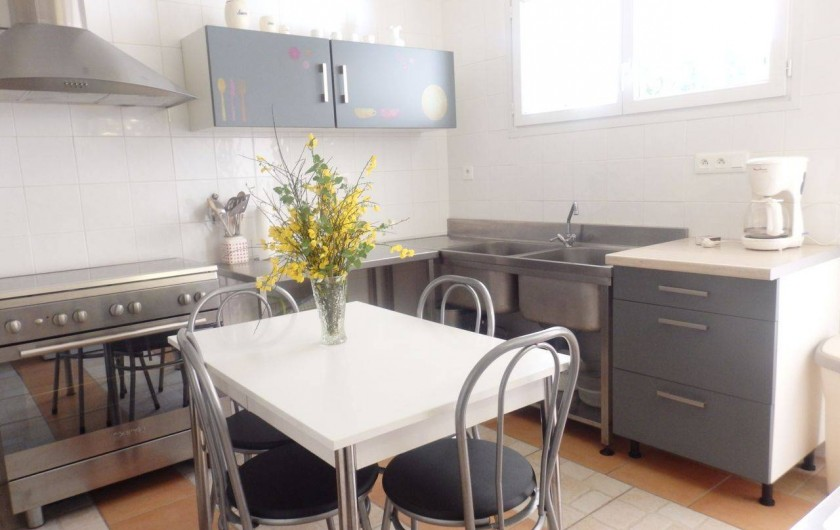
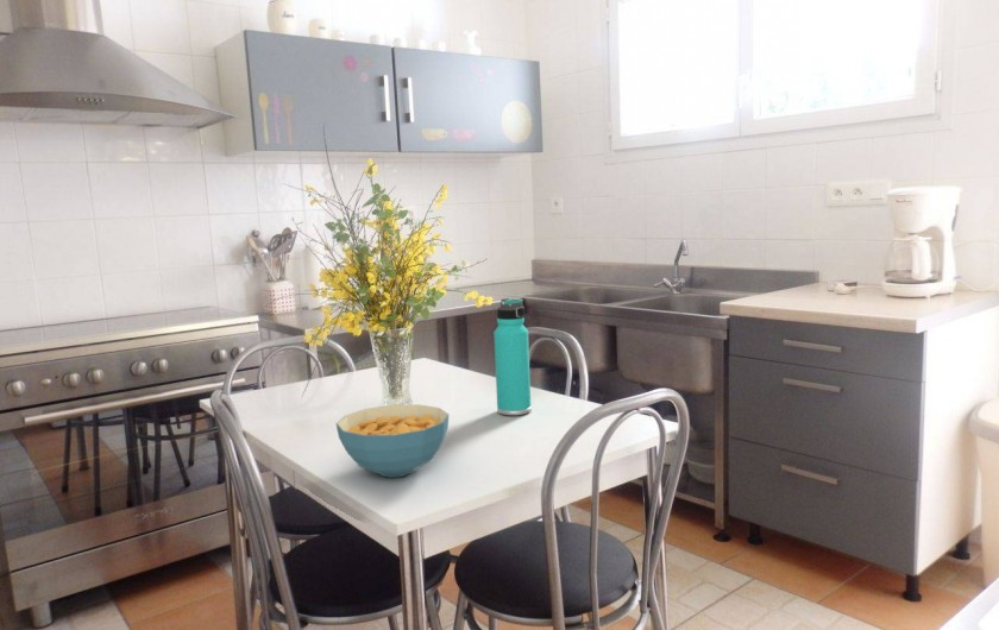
+ cereal bowl [335,403,450,478]
+ thermos bottle [492,297,533,417]
